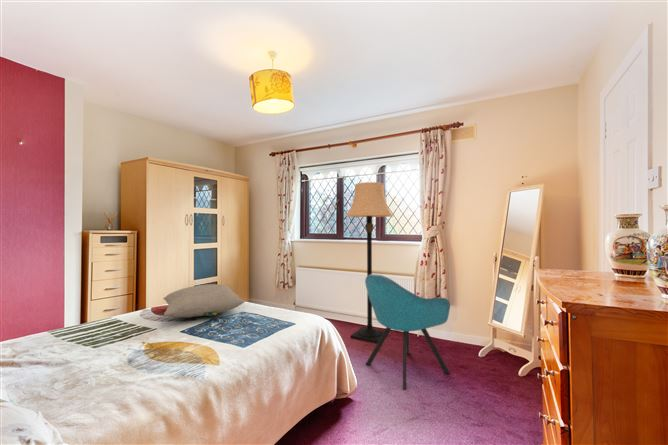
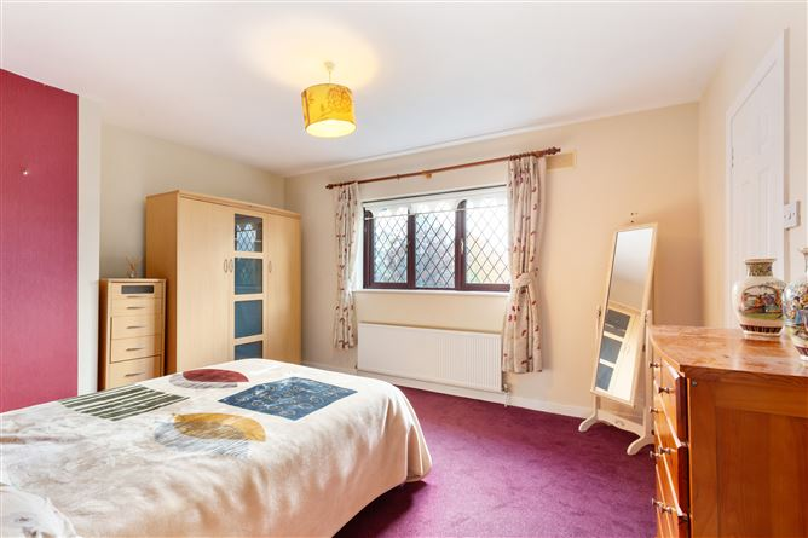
- chair [364,273,451,391]
- pillow [162,283,246,318]
- lamp [345,181,395,344]
